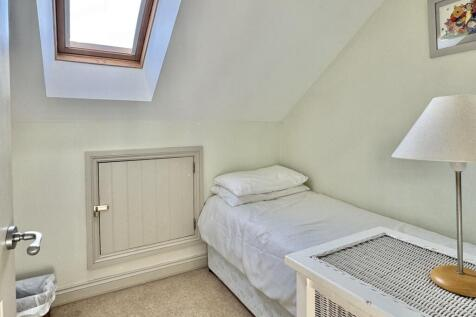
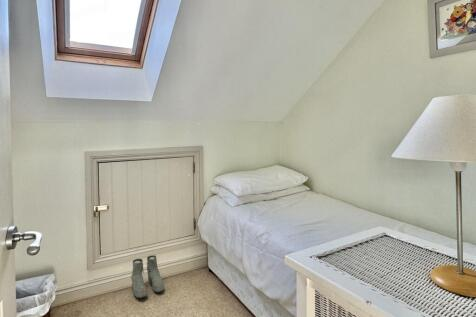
+ boots [130,254,165,299]
